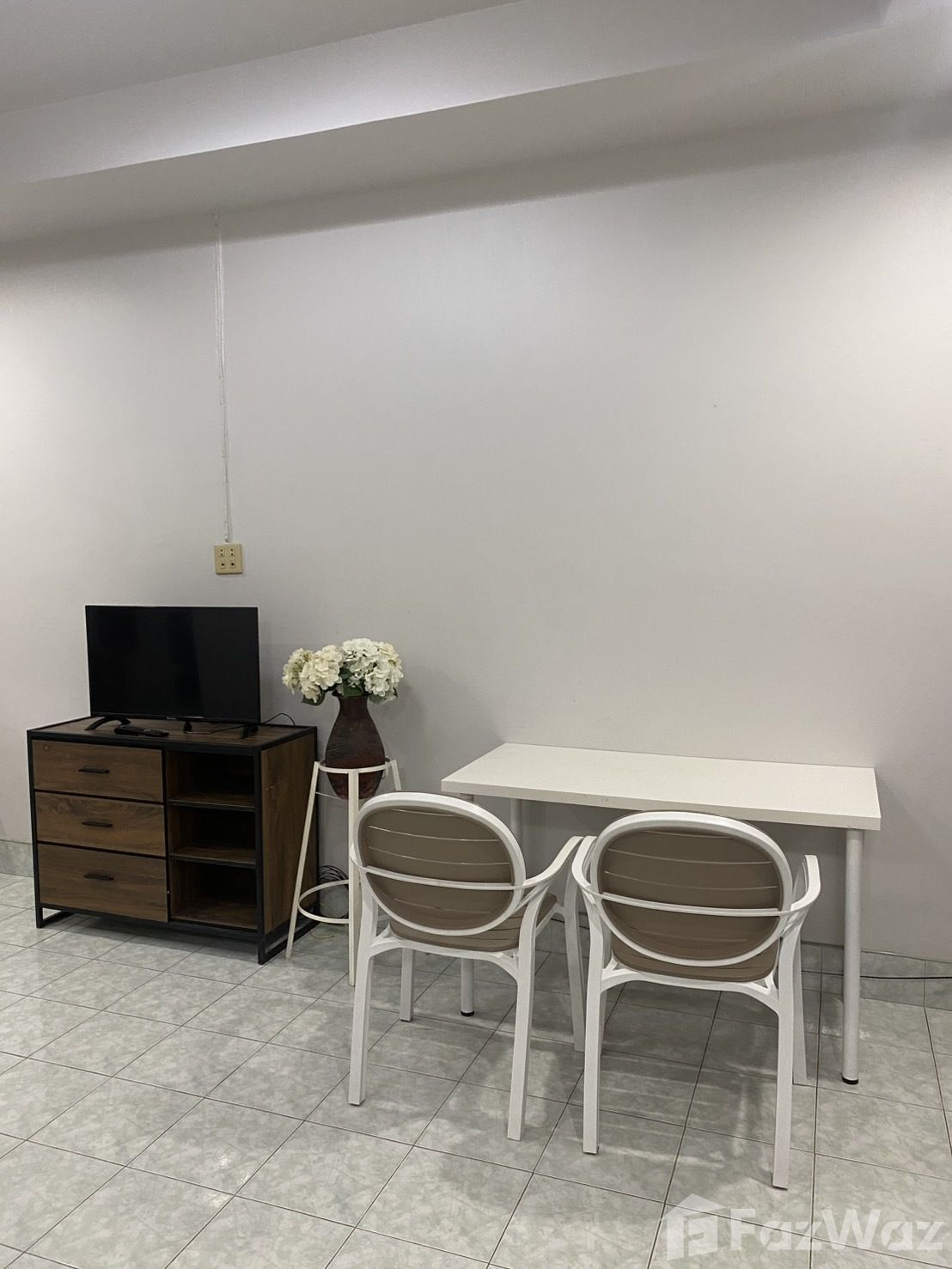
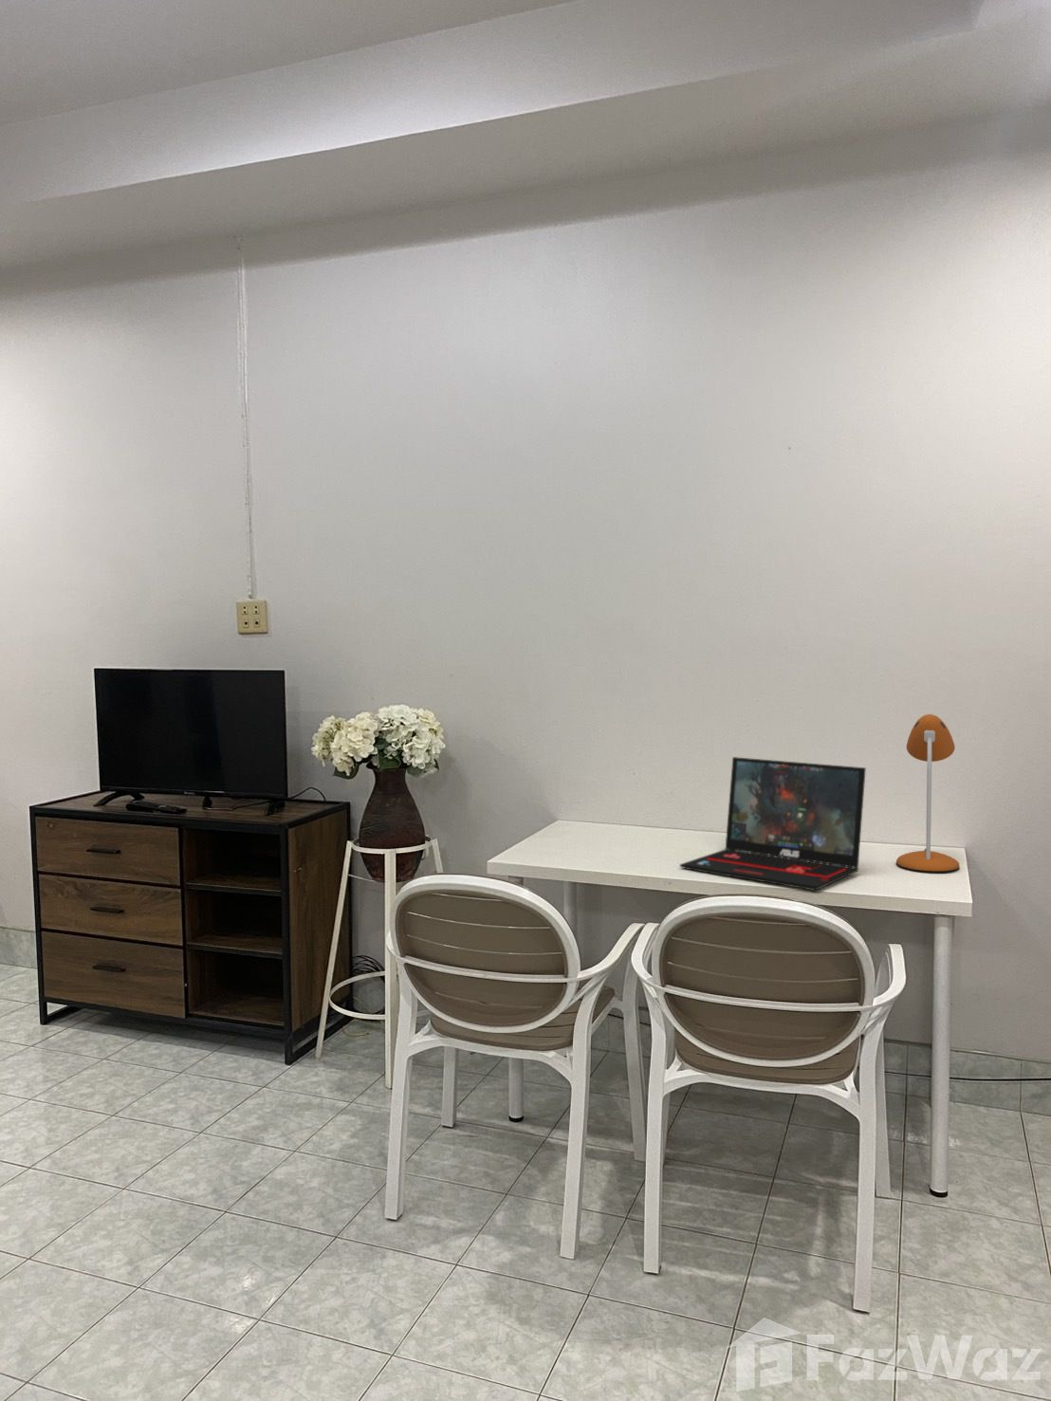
+ desk lamp [895,713,960,874]
+ laptop [679,756,867,892]
